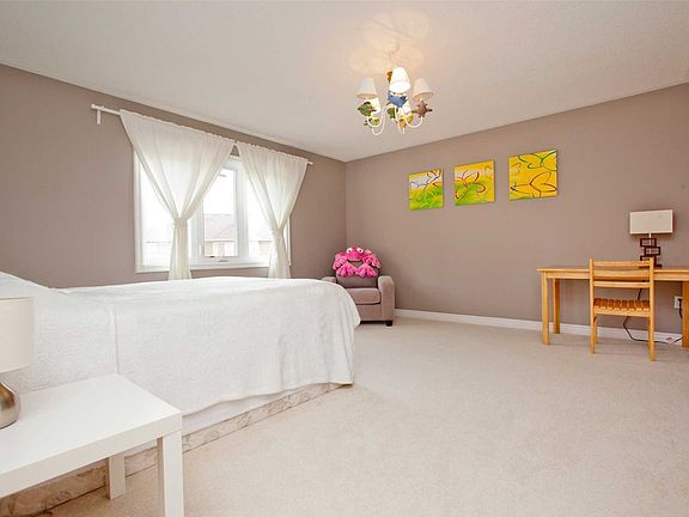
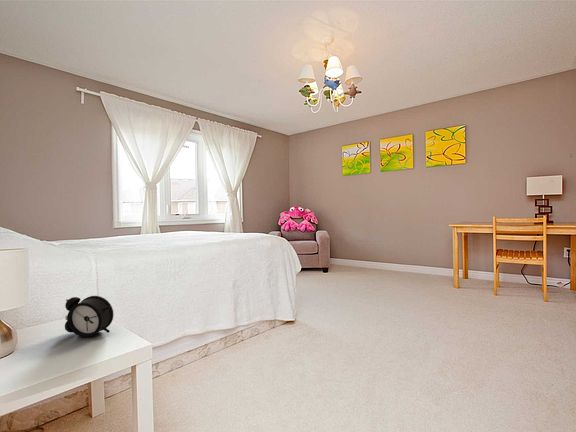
+ alarm clock [64,295,115,338]
